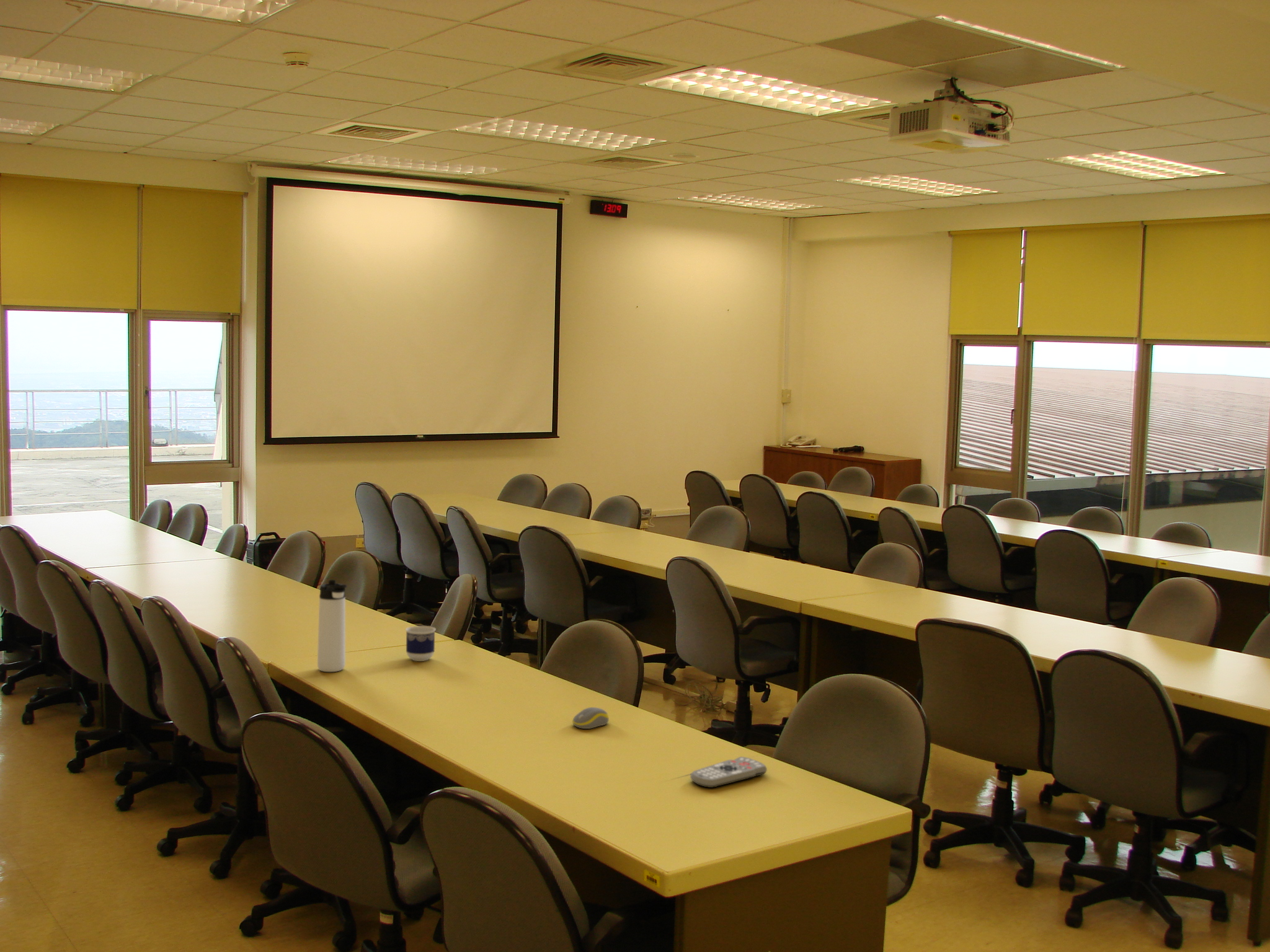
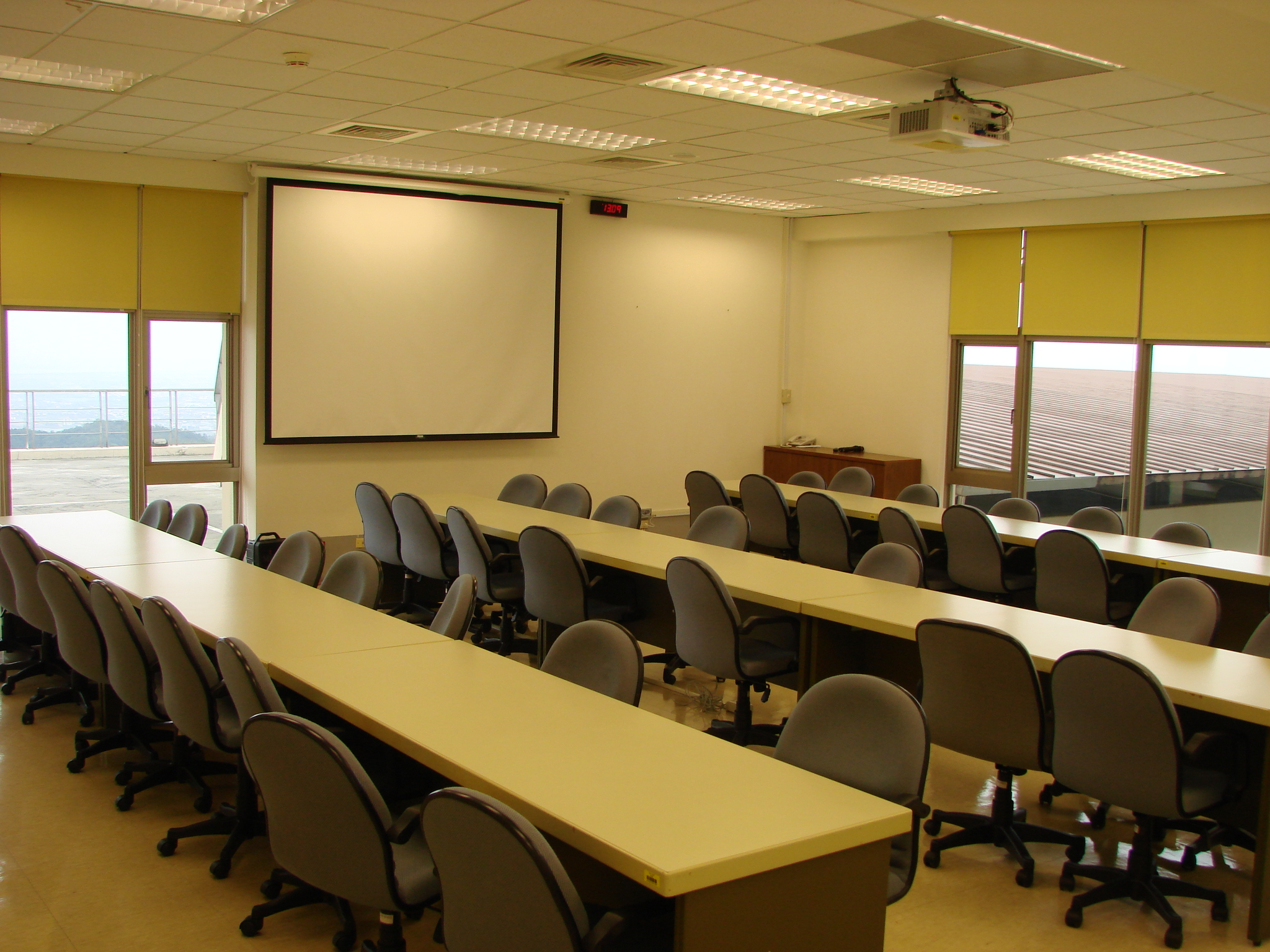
- computer mouse [572,707,610,729]
- thermos bottle [317,580,348,672]
- remote control [690,756,768,788]
- cup [405,625,437,662]
